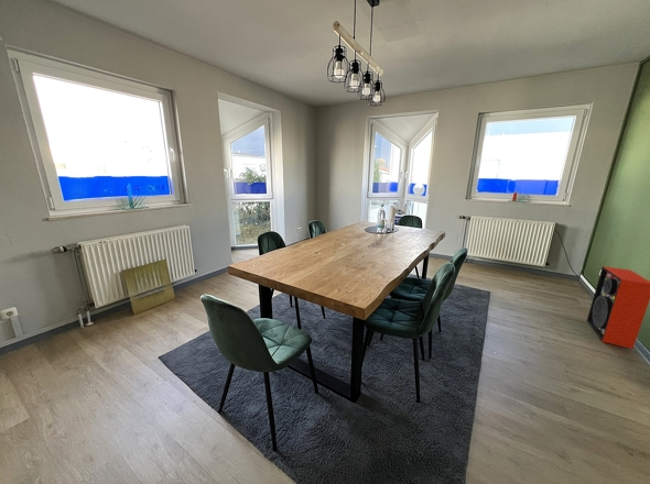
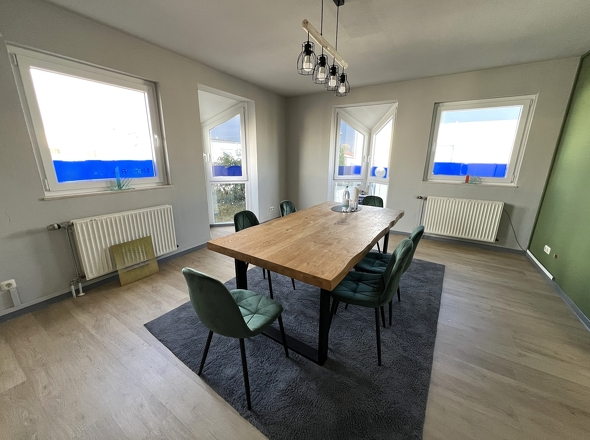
- speaker [586,265,650,350]
